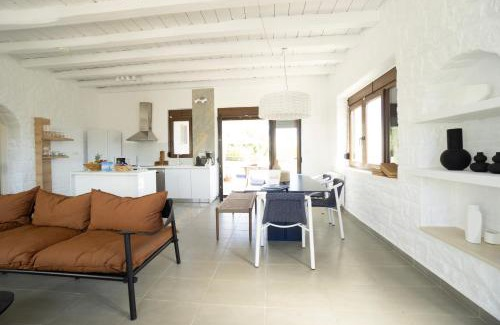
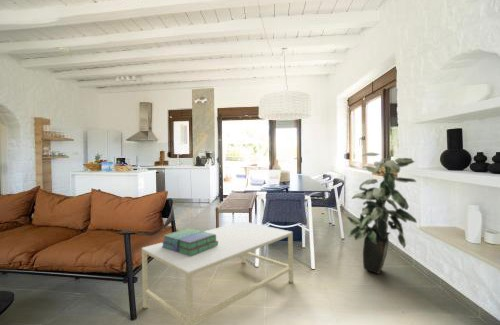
+ stack of books [160,227,218,256]
+ indoor plant [346,152,418,275]
+ coffee table [141,220,294,325]
